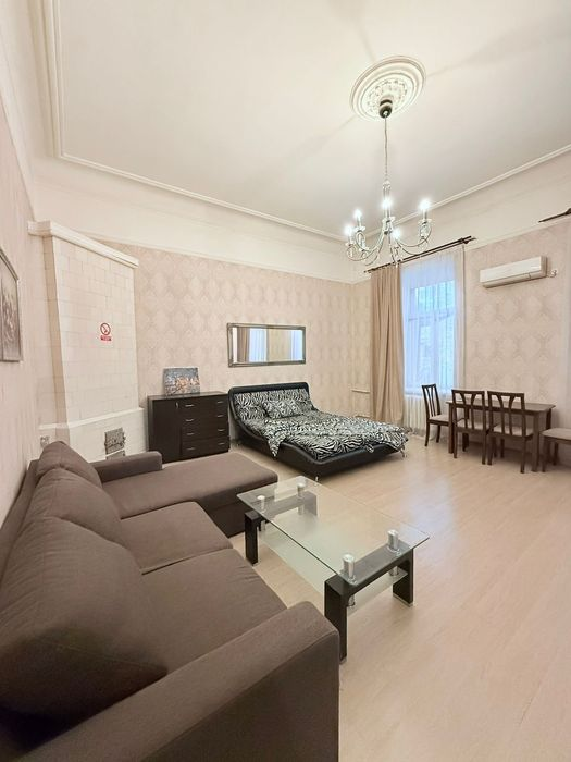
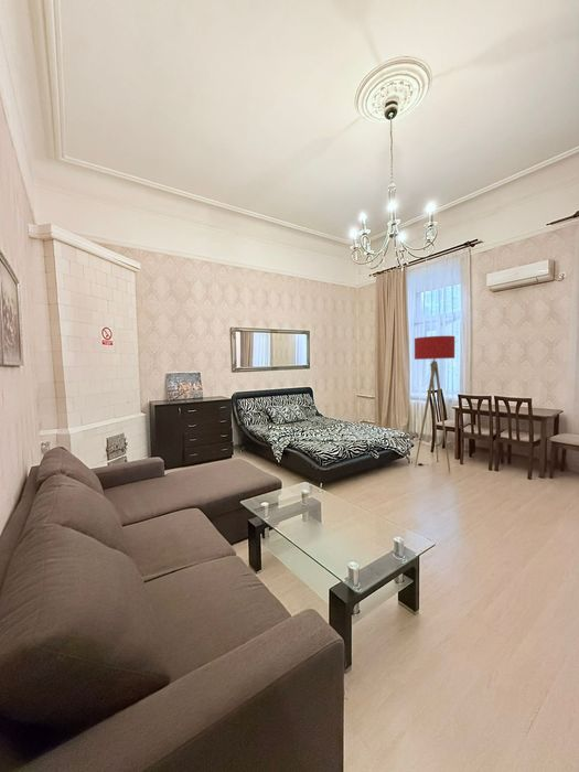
+ floor lamp [414,335,455,473]
